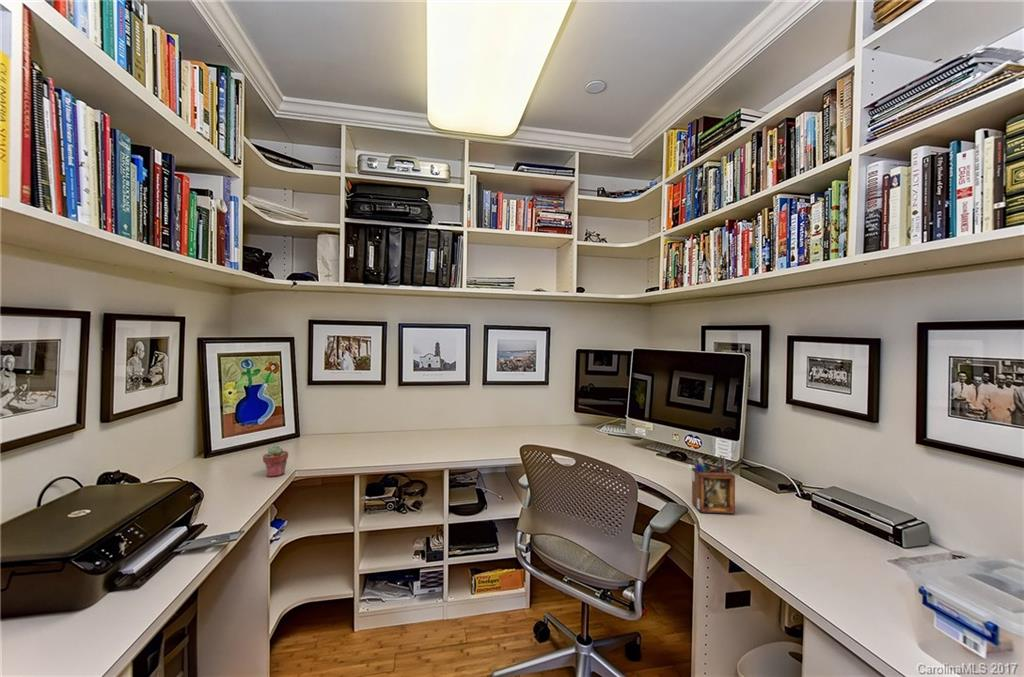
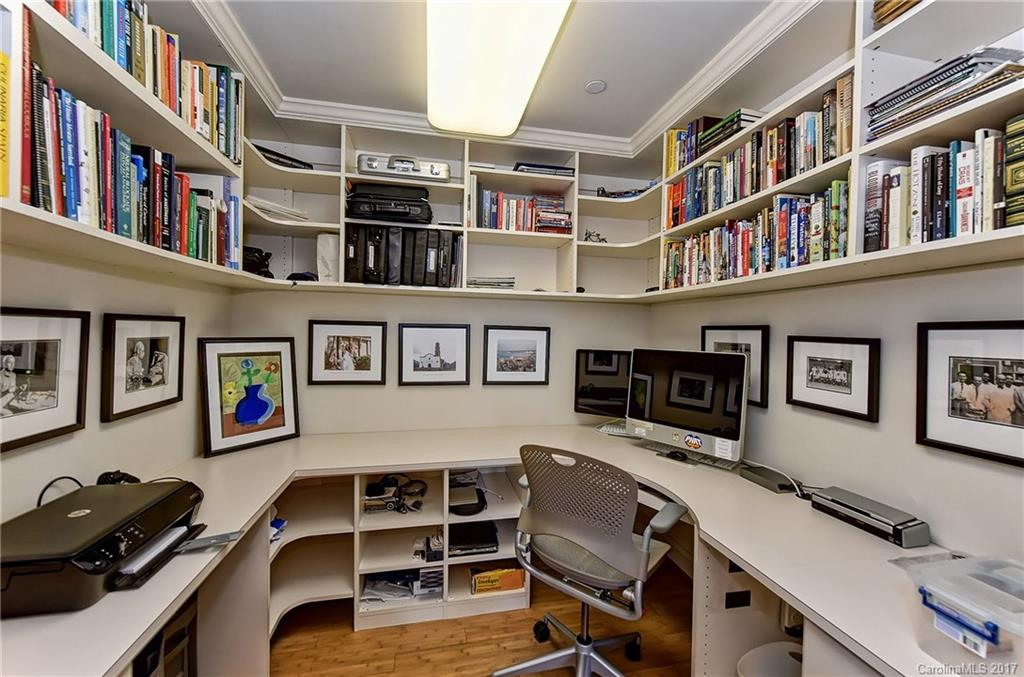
- potted succulent [262,444,289,478]
- desk organizer [691,455,736,515]
